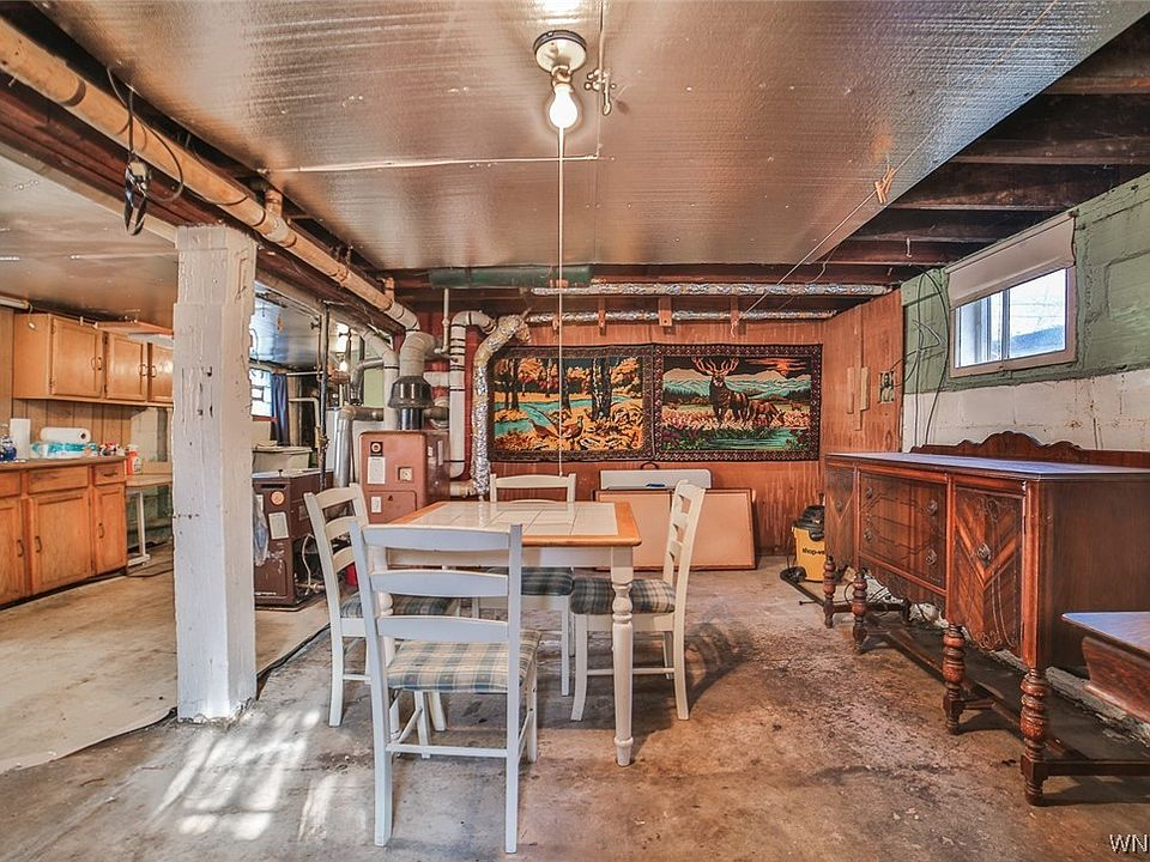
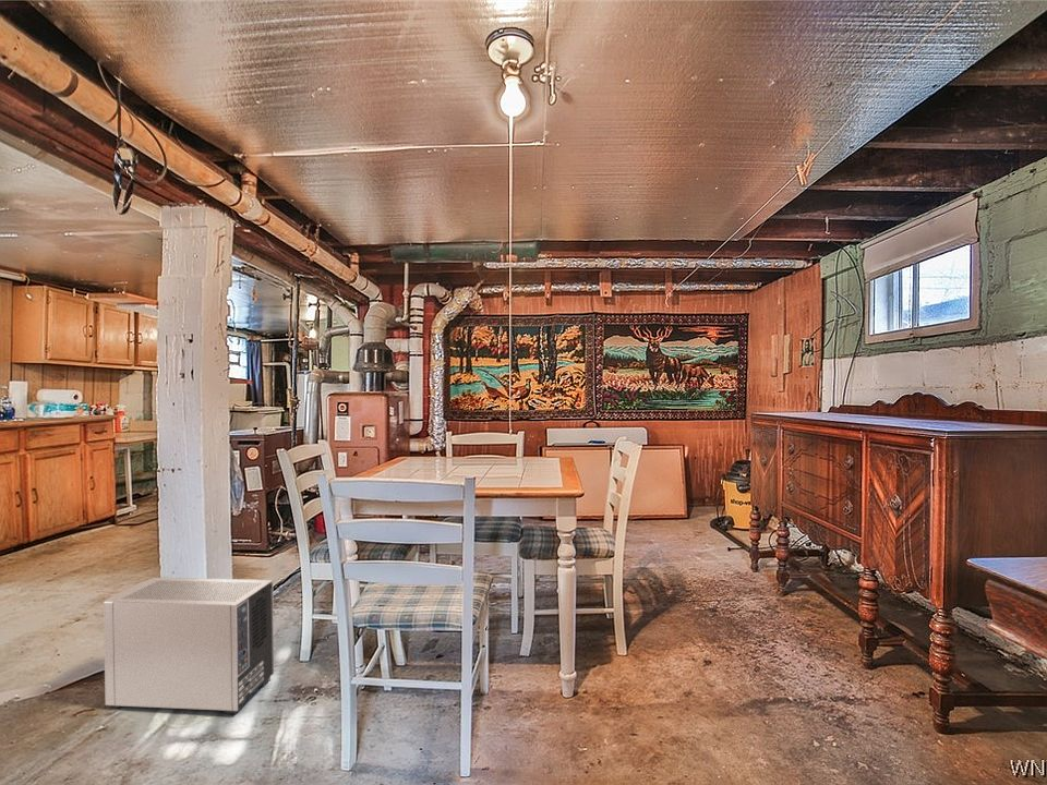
+ air purifier [103,577,275,715]
